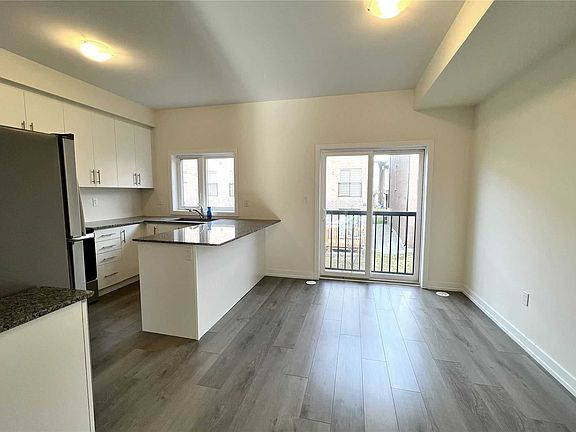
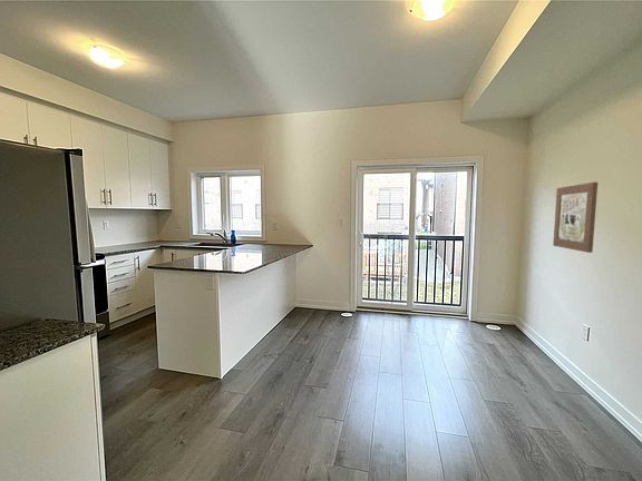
+ wall art [552,181,599,254]
